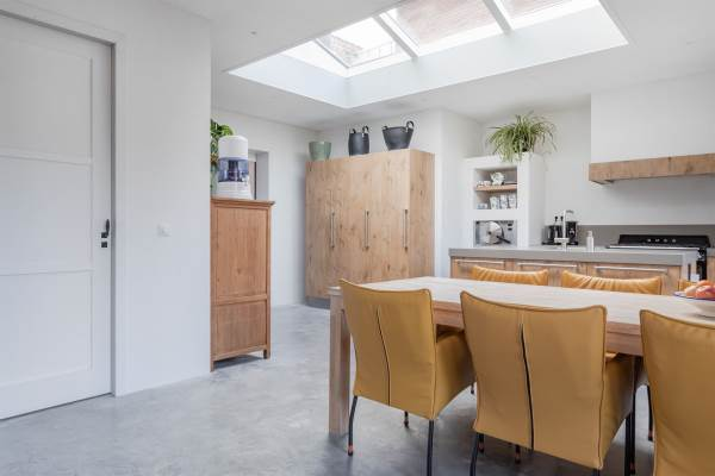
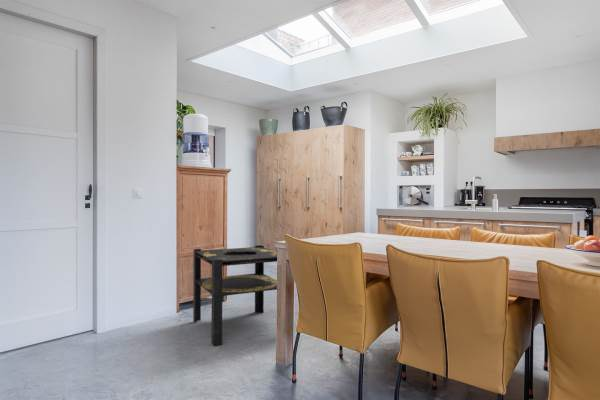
+ side table [192,244,278,347]
